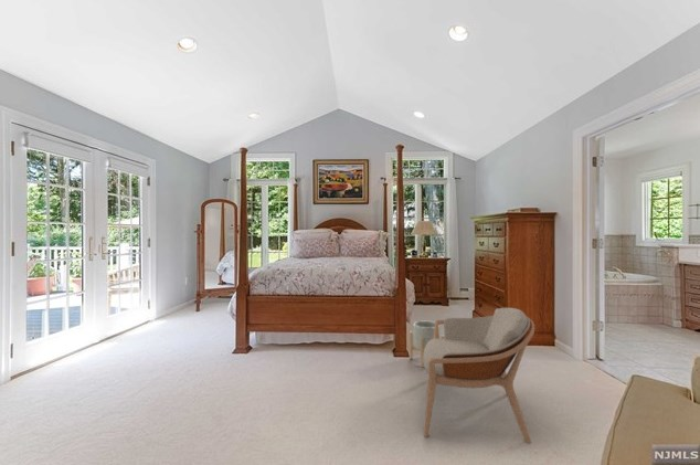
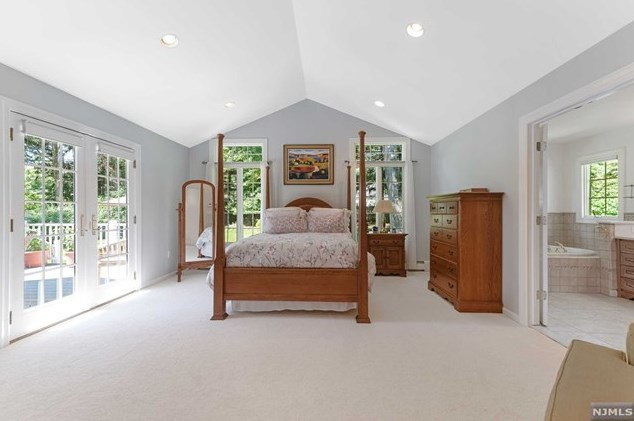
- planter [409,320,445,369]
- armchair [423,307,535,444]
